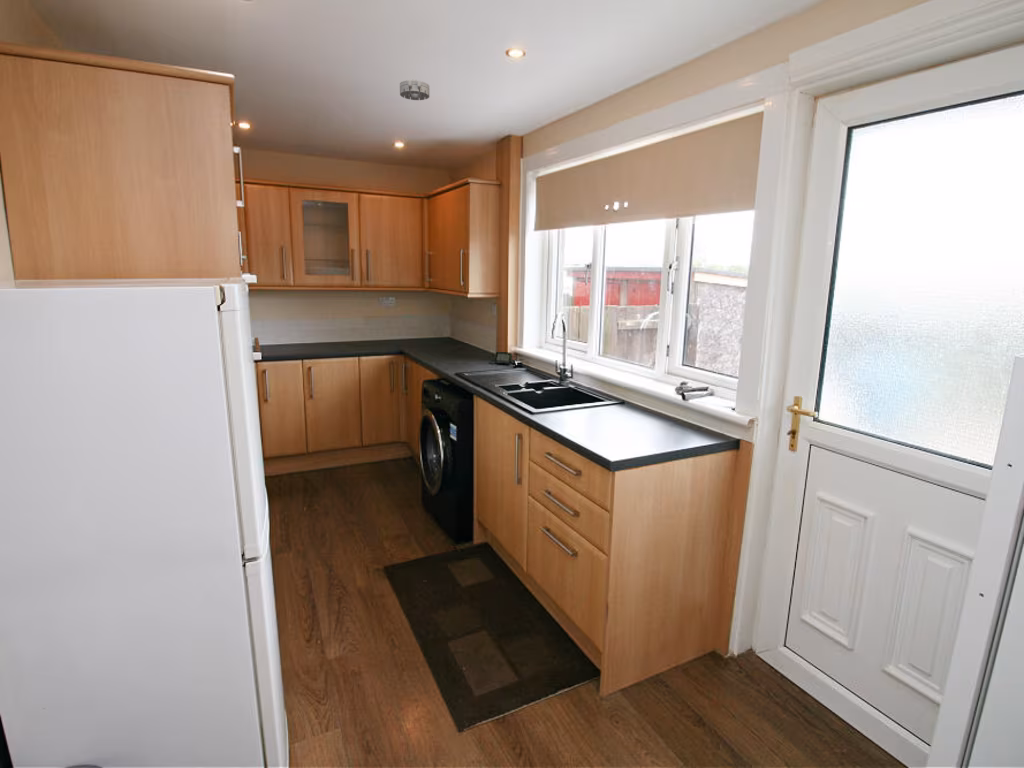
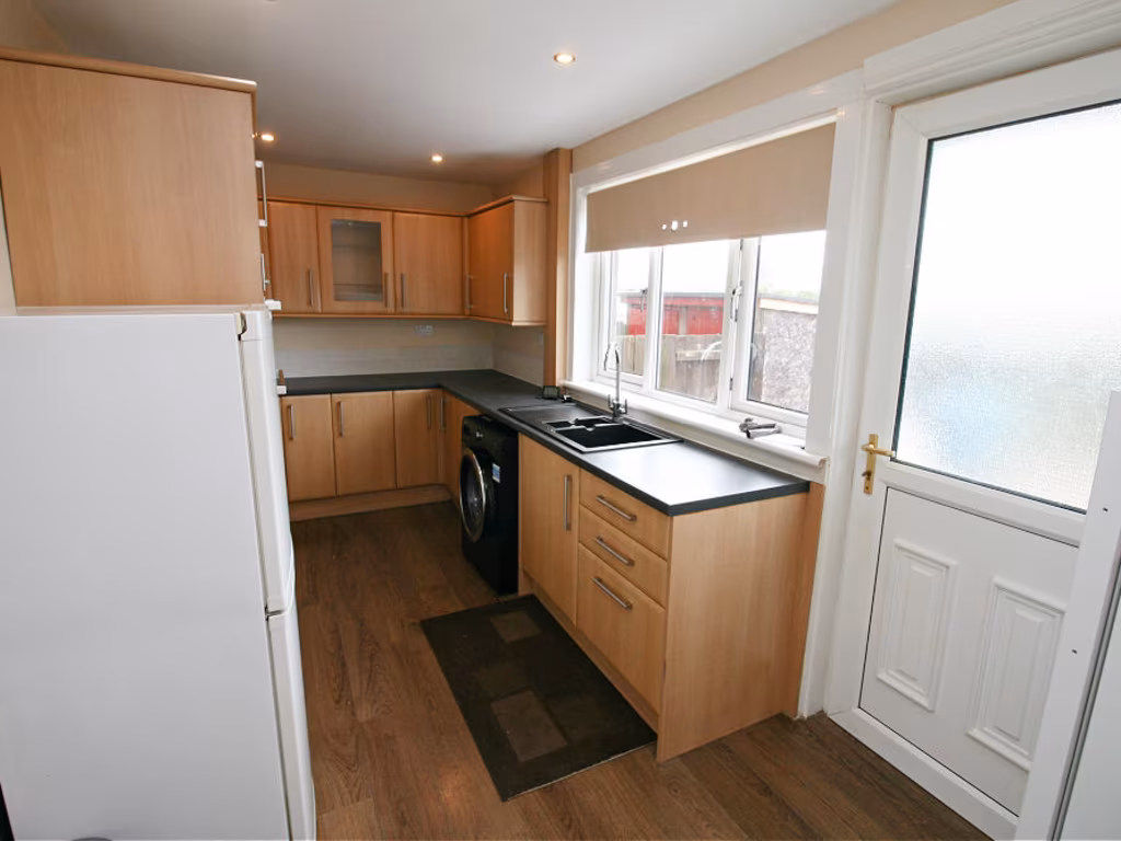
- smoke detector [399,79,430,101]
